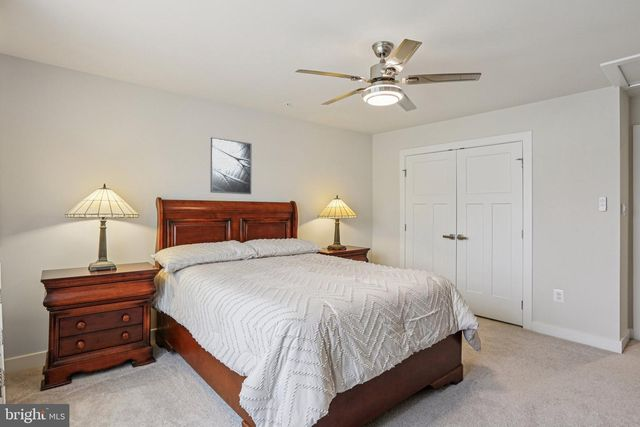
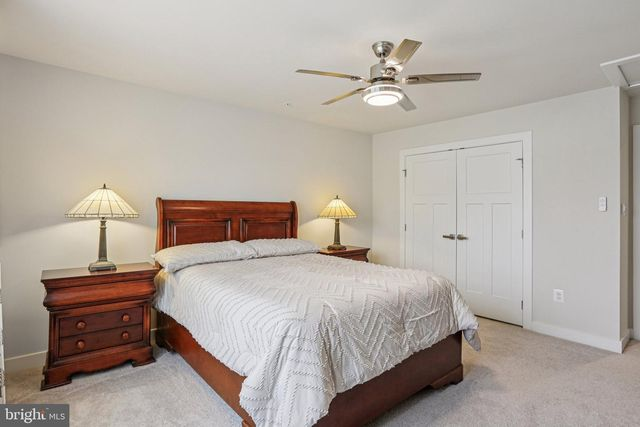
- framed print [210,136,253,195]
